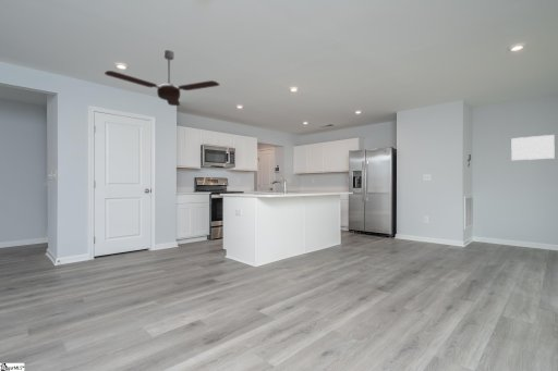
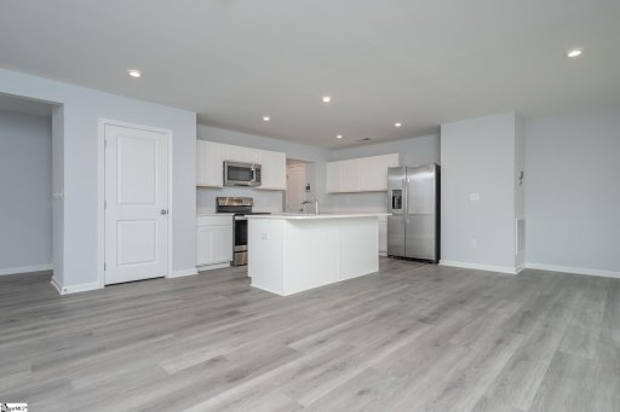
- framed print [510,134,556,161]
- ceiling fan [104,49,220,107]
